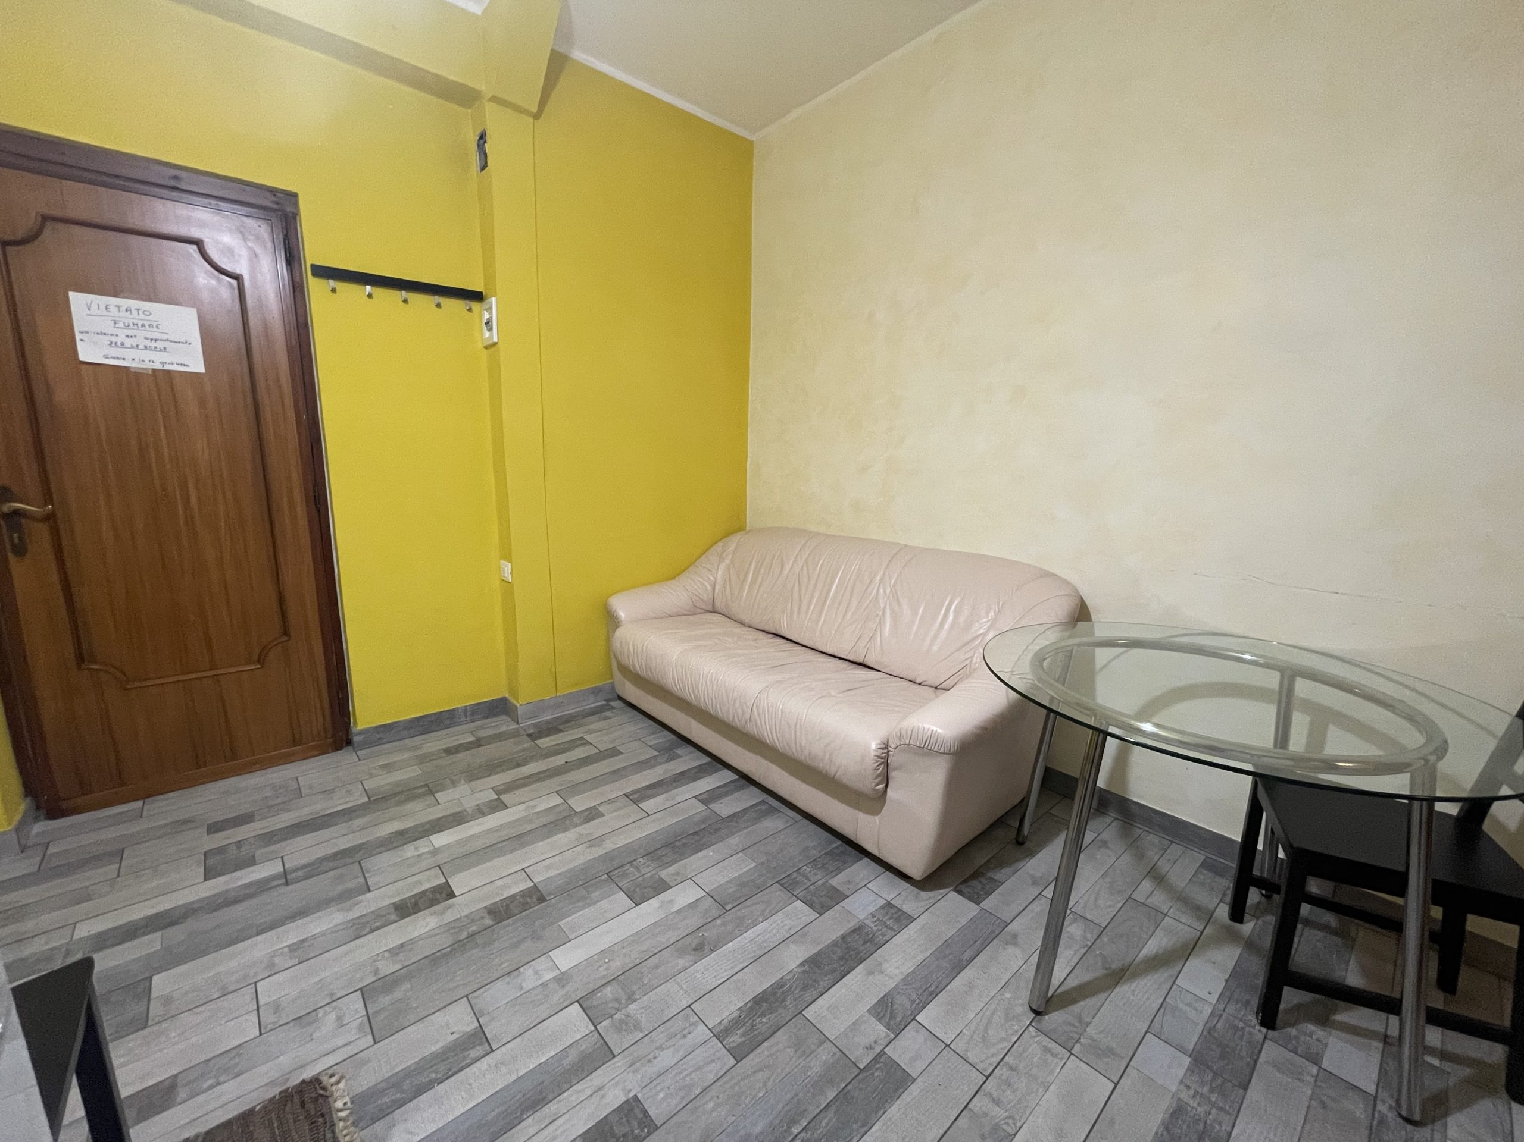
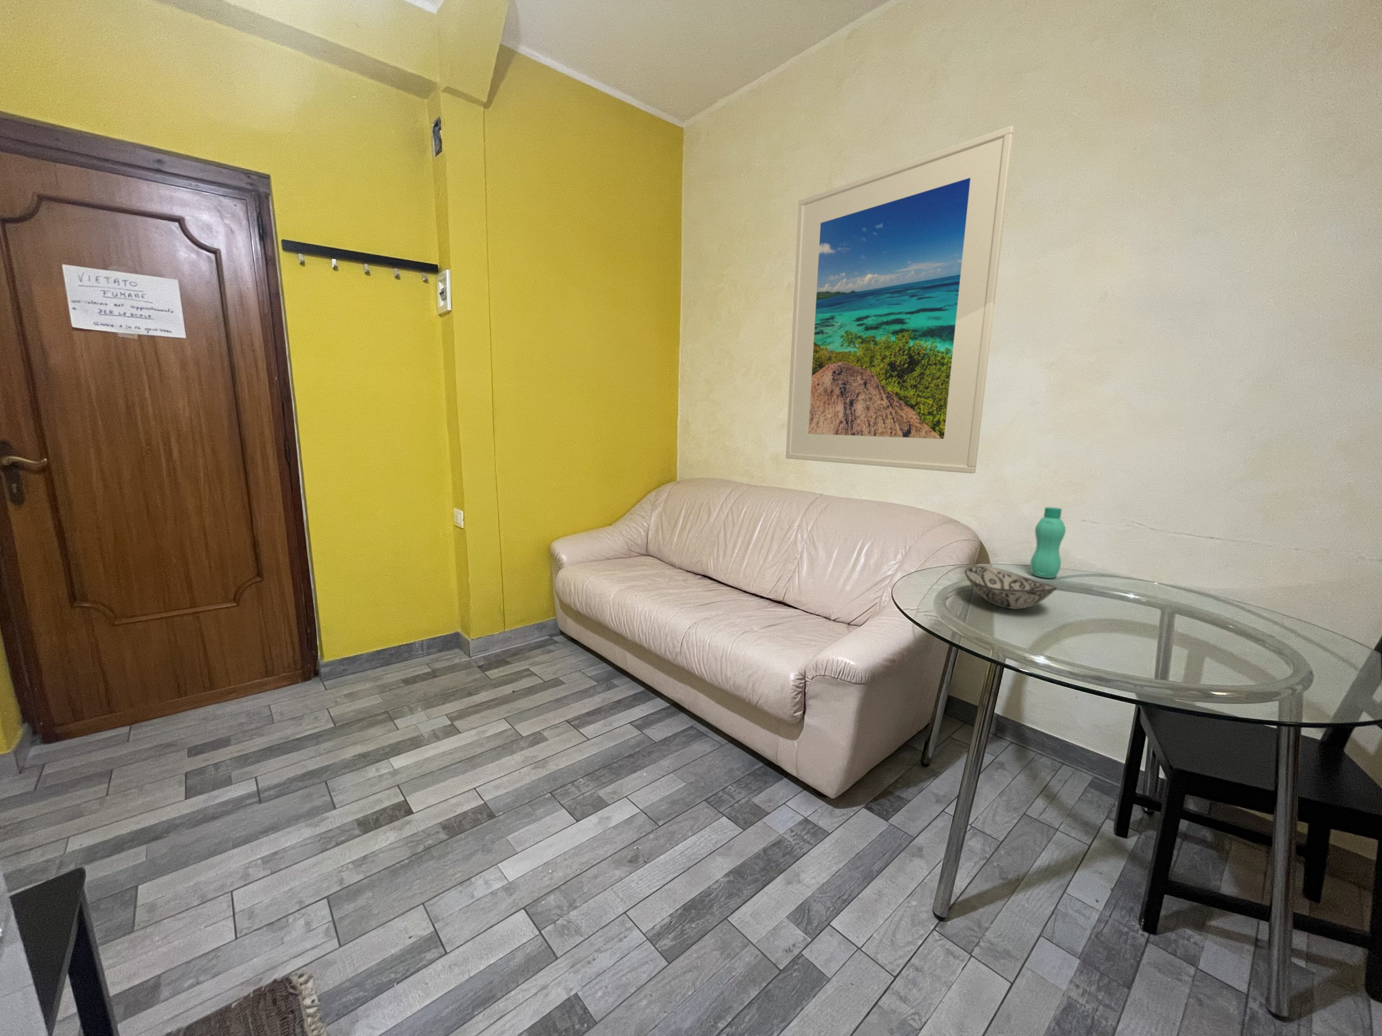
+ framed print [785,125,1015,473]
+ bottle [1029,507,1066,579]
+ decorative bowl [964,565,1058,609]
